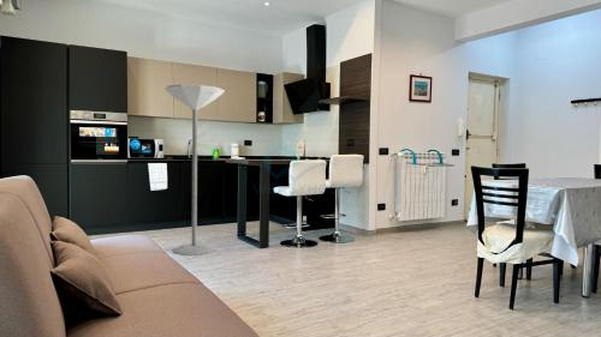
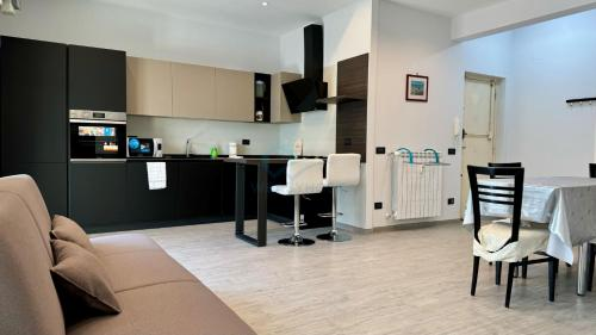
- floor lamp [163,84,226,257]
